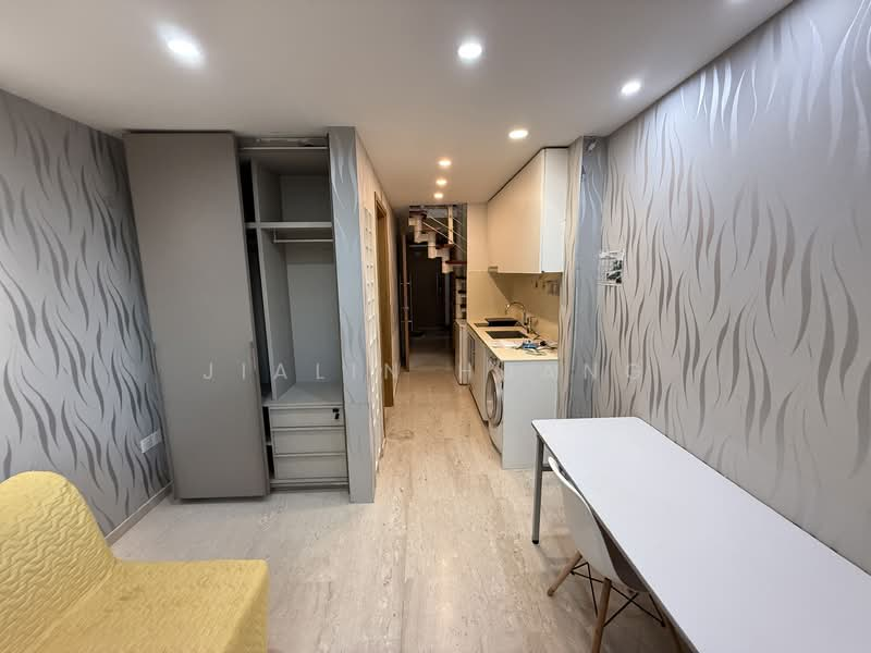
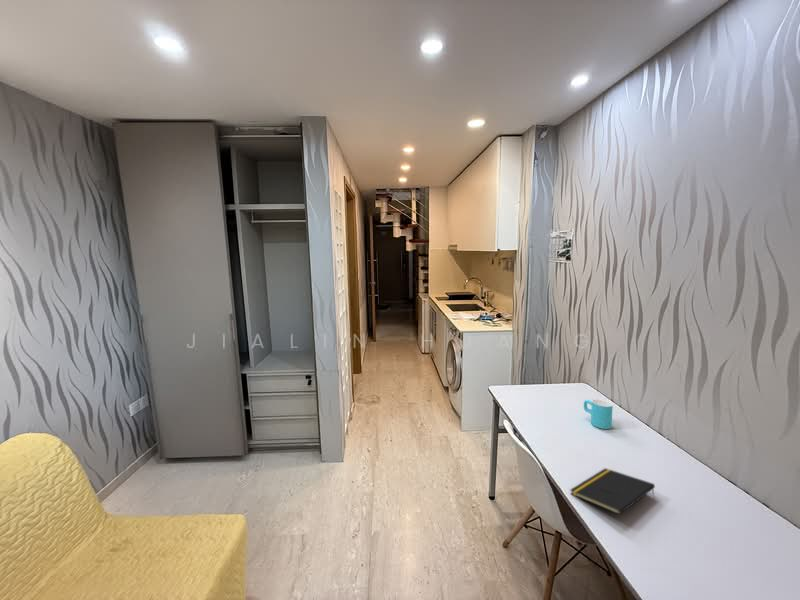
+ notepad [569,467,656,516]
+ cup [583,398,614,430]
